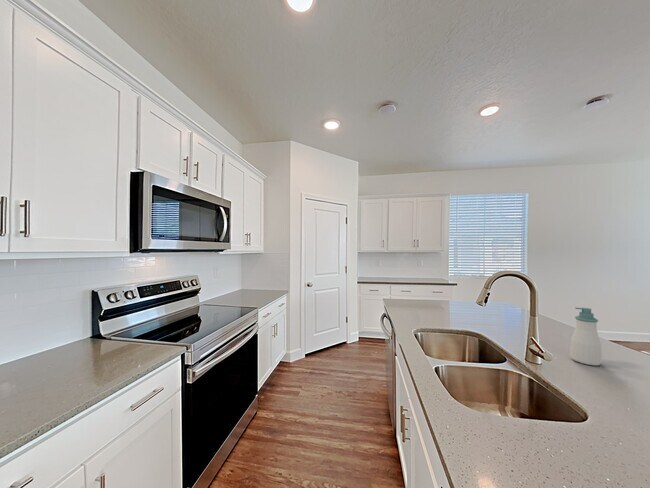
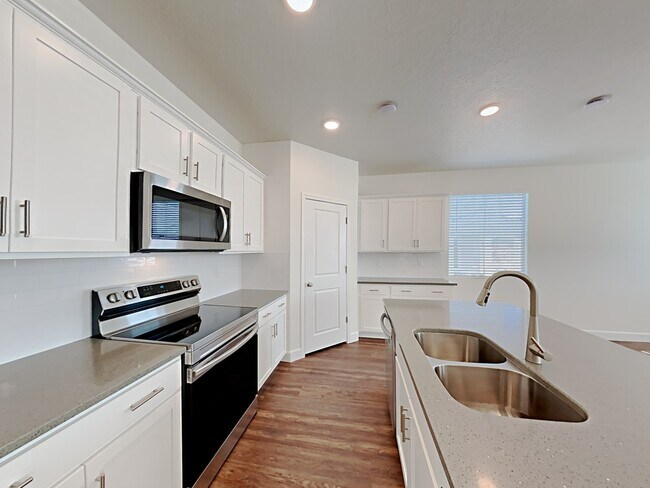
- soap bottle [569,307,603,366]
